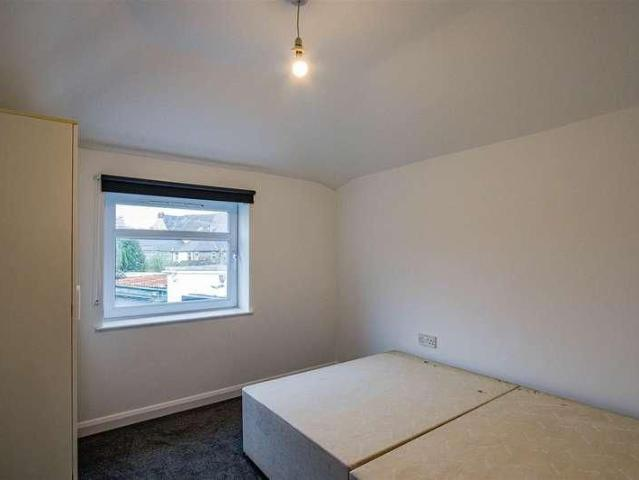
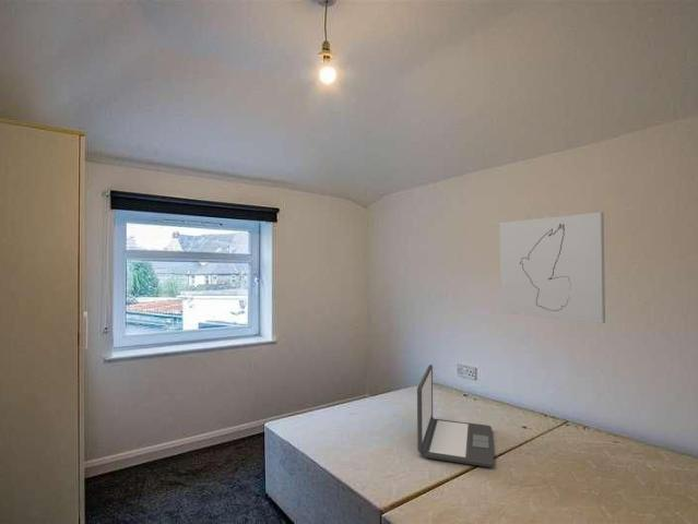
+ laptop [416,364,495,468]
+ wall art [499,212,606,324]
